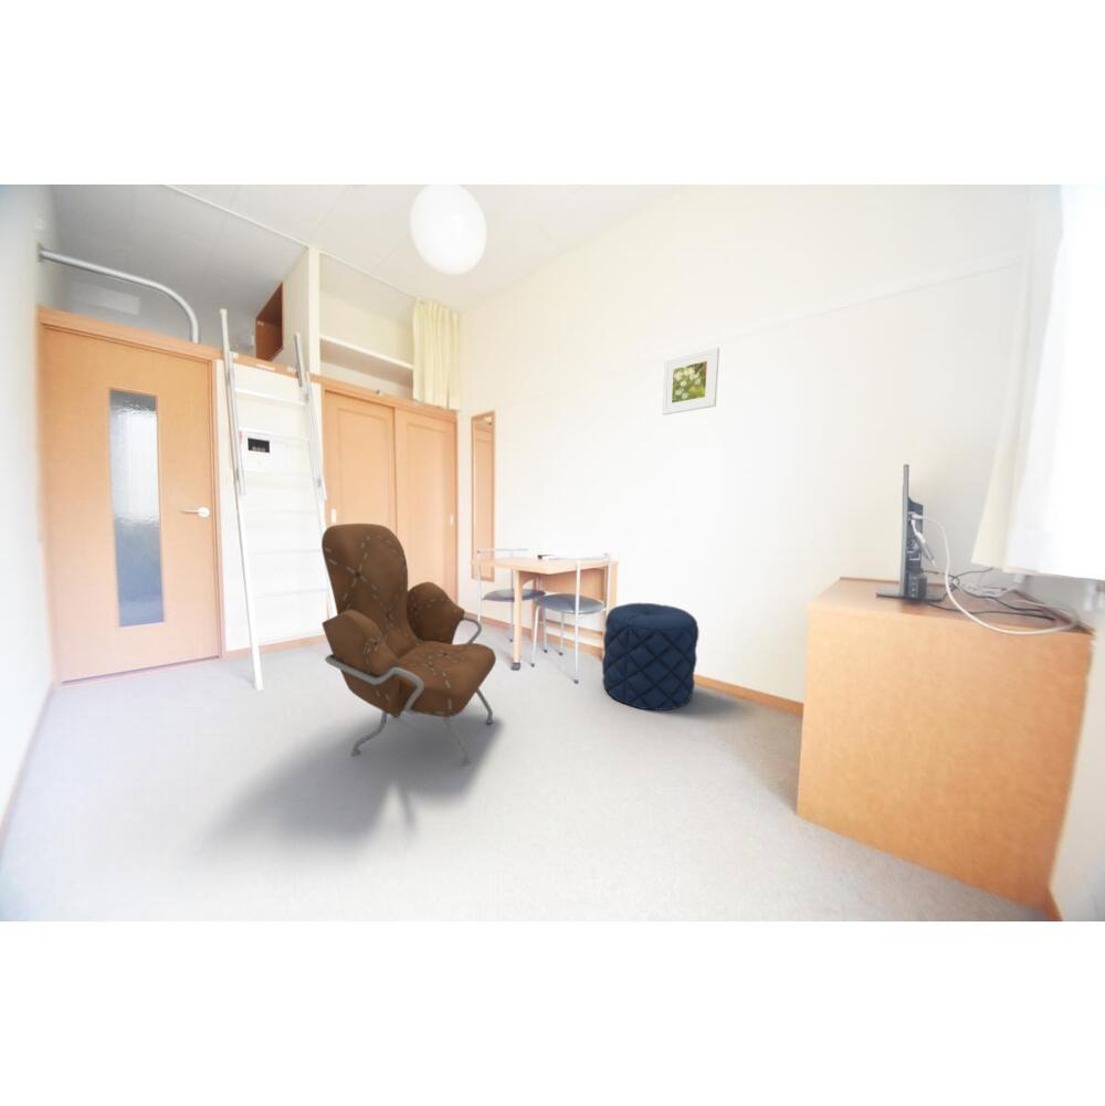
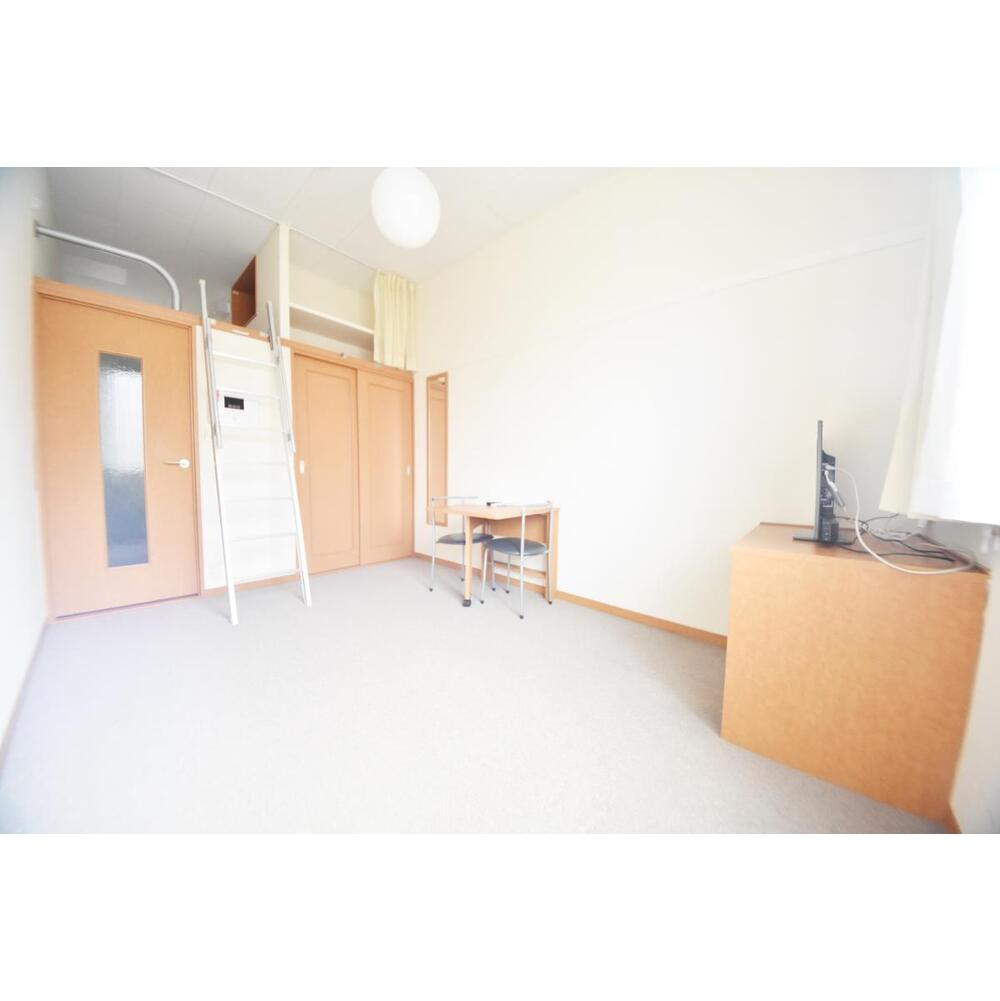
- armchair [320,523,497,767]
- pouf [601,602,699,712]
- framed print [661,346,720,417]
